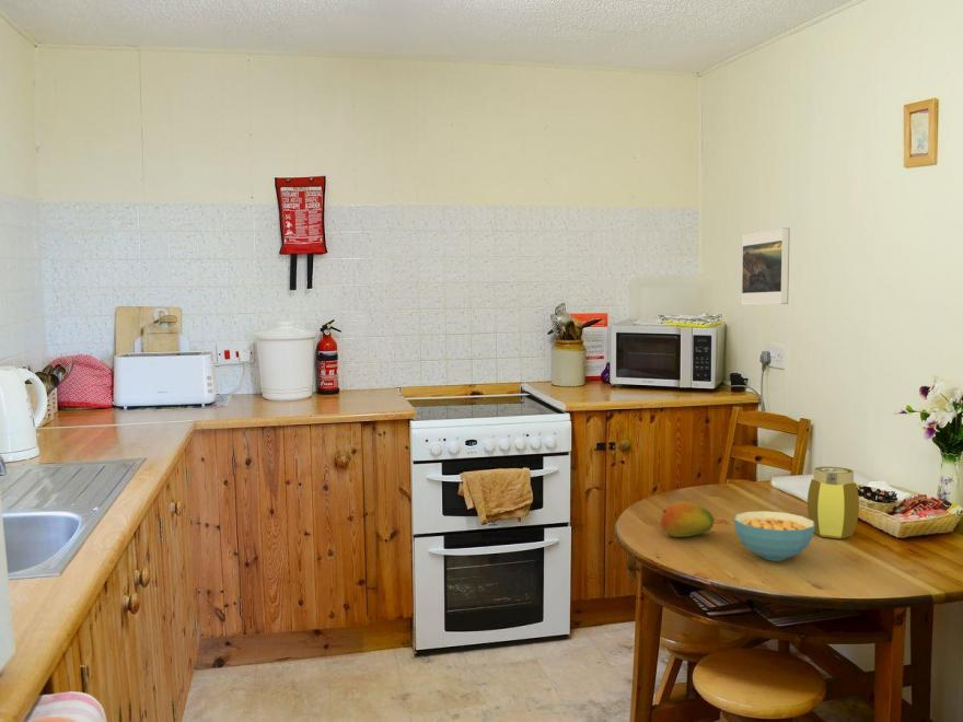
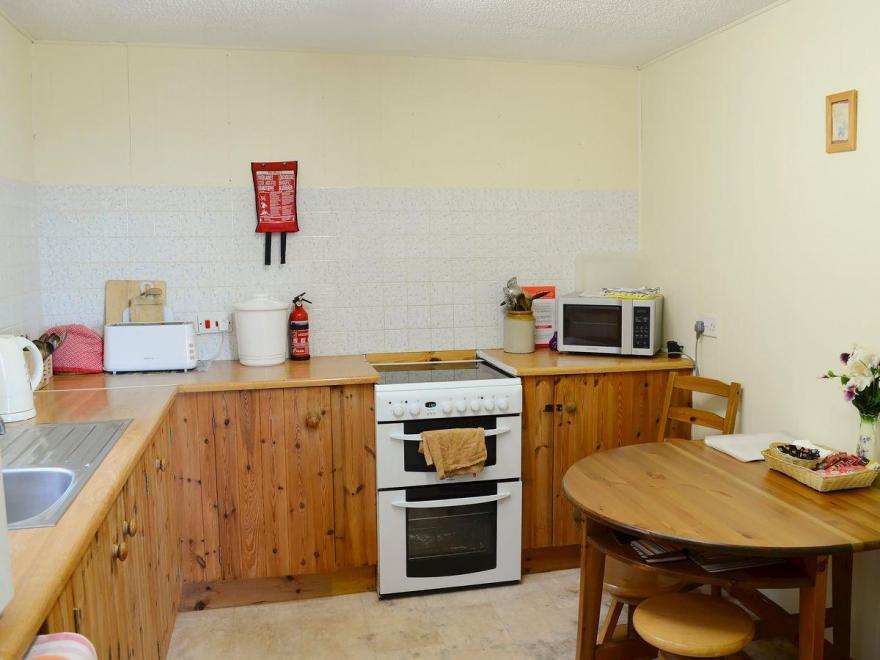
- jar [807,465,860,539]
- cereal bowl [733,510,814,562]
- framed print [741,226,791,306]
- fruit [659,501,715,538]
